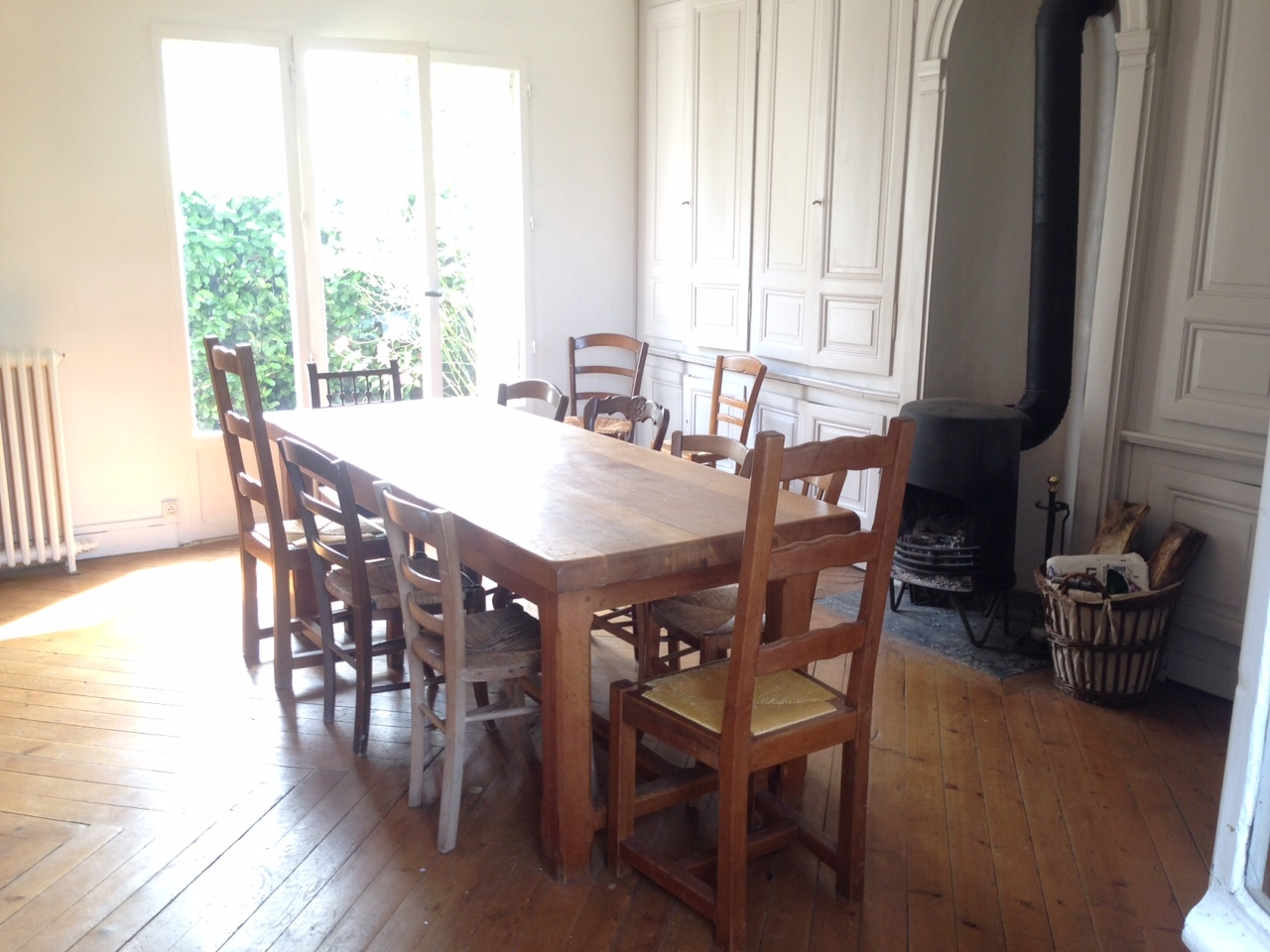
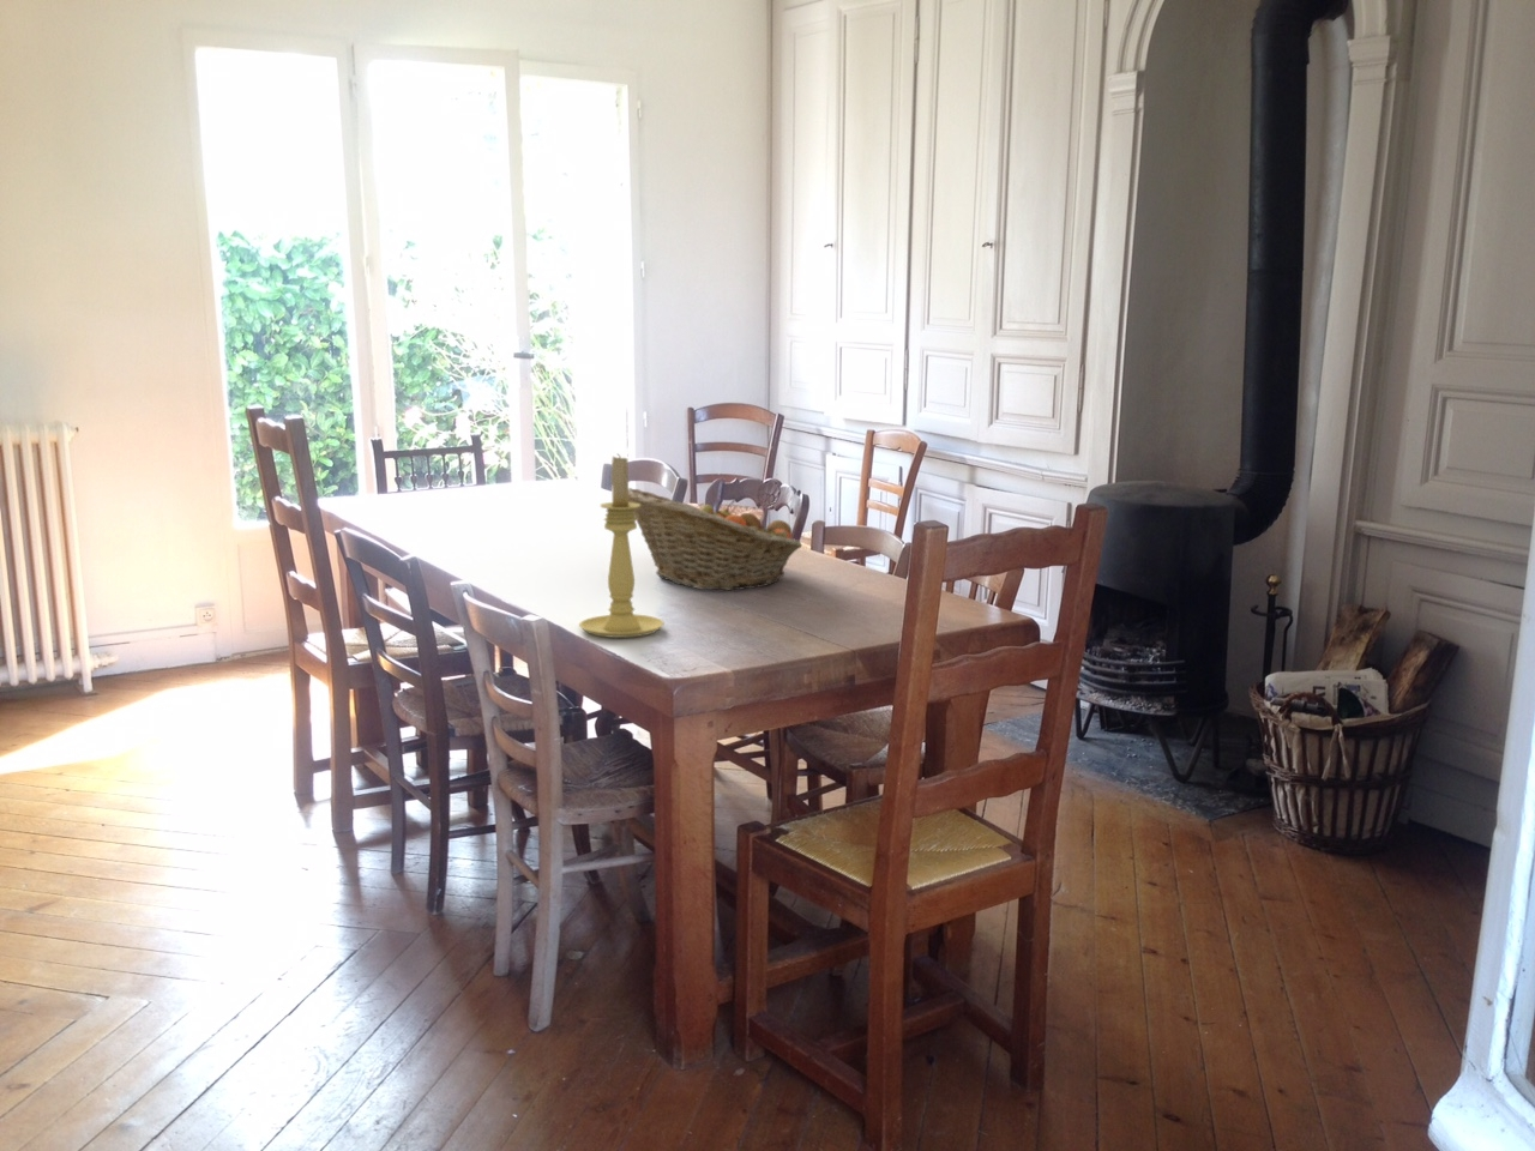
+ candle holder [578,453,666,640]
+ fruit basket [629,487,804,591]
